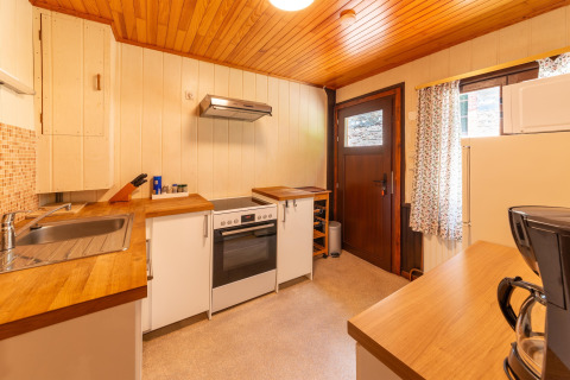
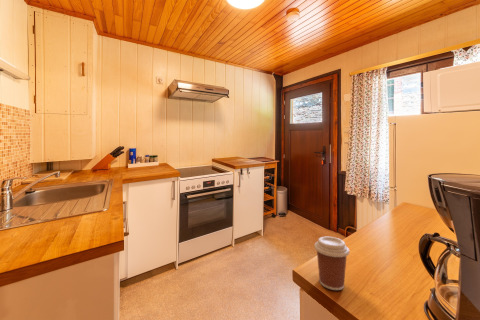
+ coffee cup [313,236,350,291]
